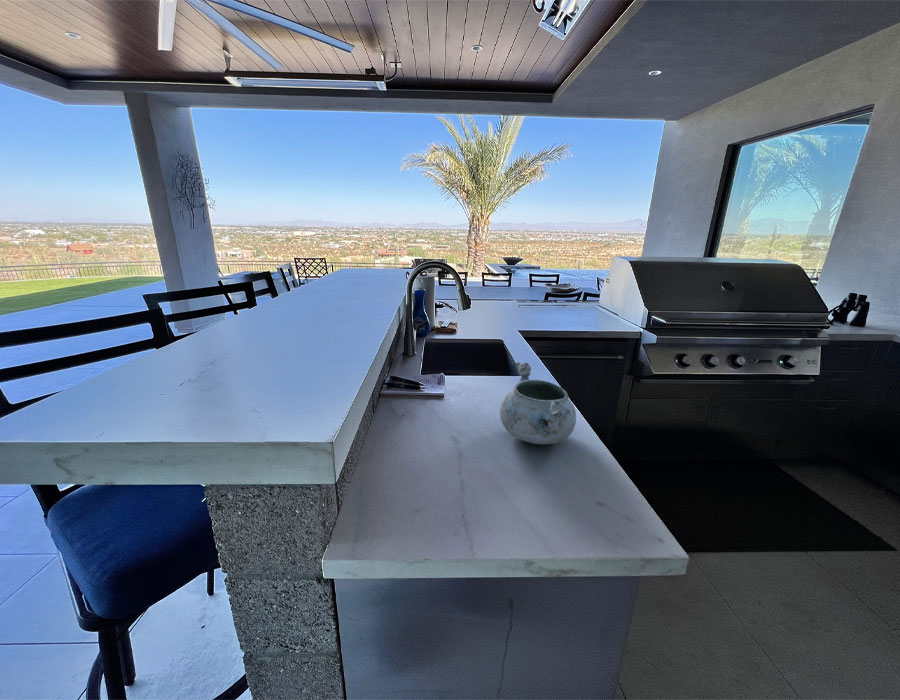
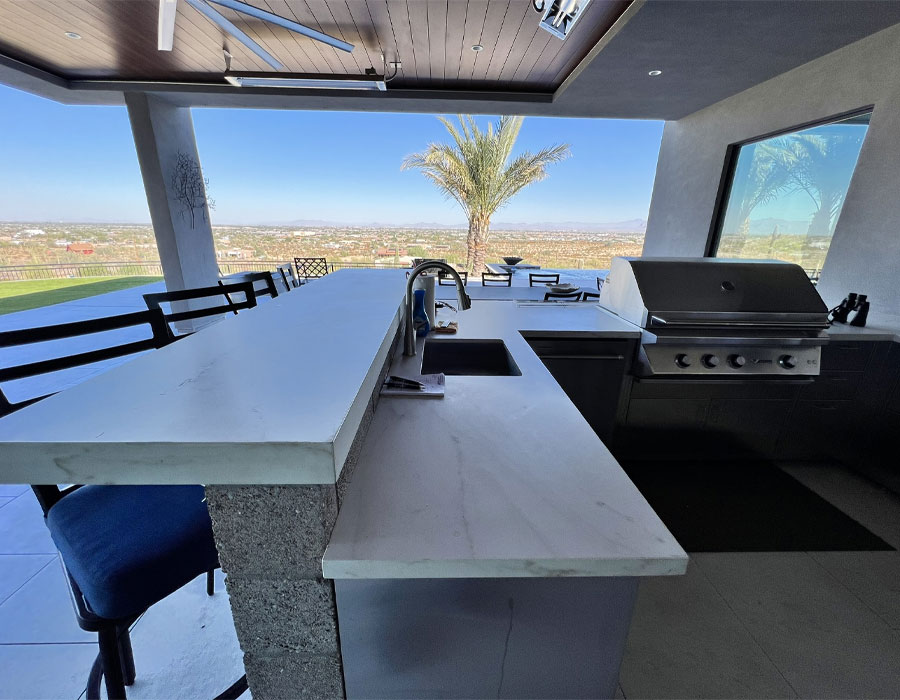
- decorative bowl [499,362,577,445]
